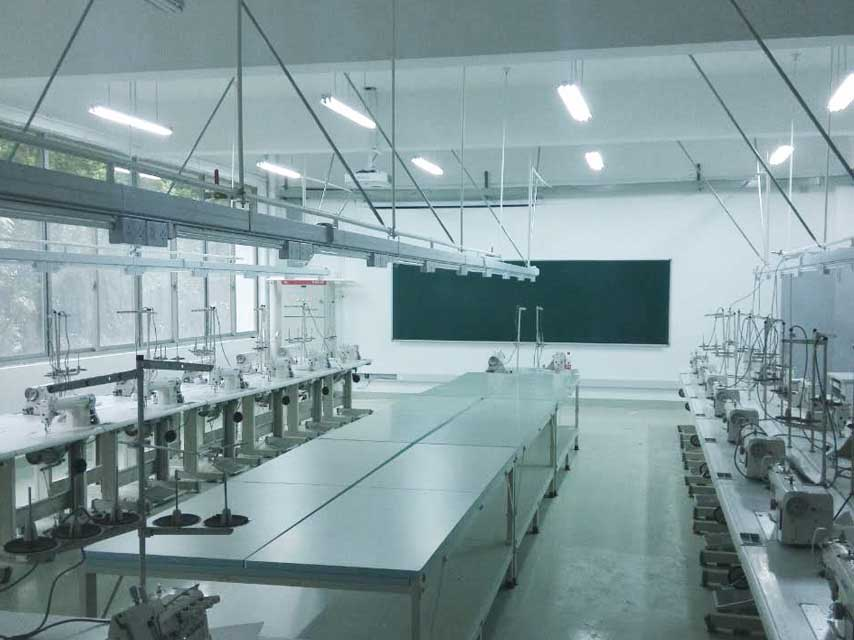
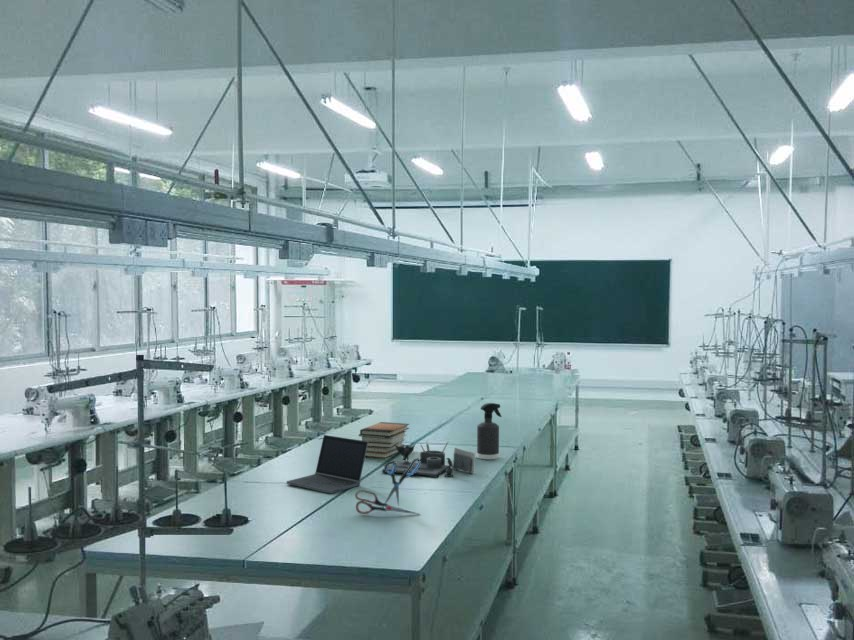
+ shears [354,457,421,515]
+ laptop computer [286,434,368,495]
+ spray bottle [476,402,503,460]
+ book stack [358,421,410,459]
+ desk organizer [381,439,476,478]
